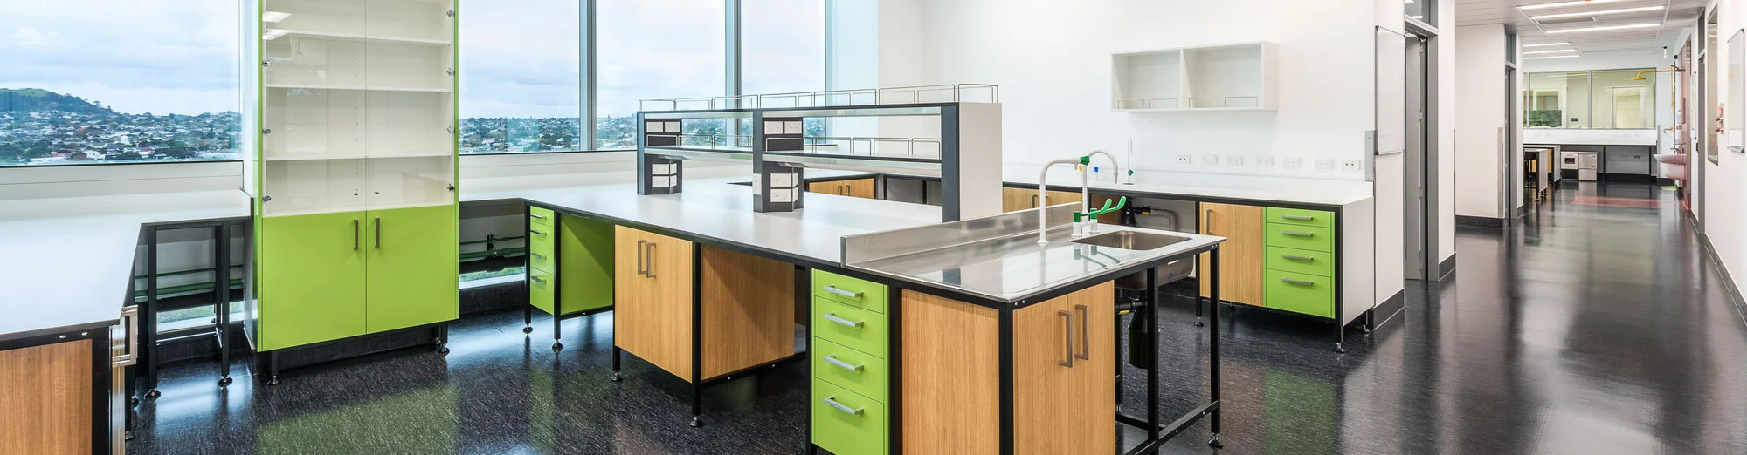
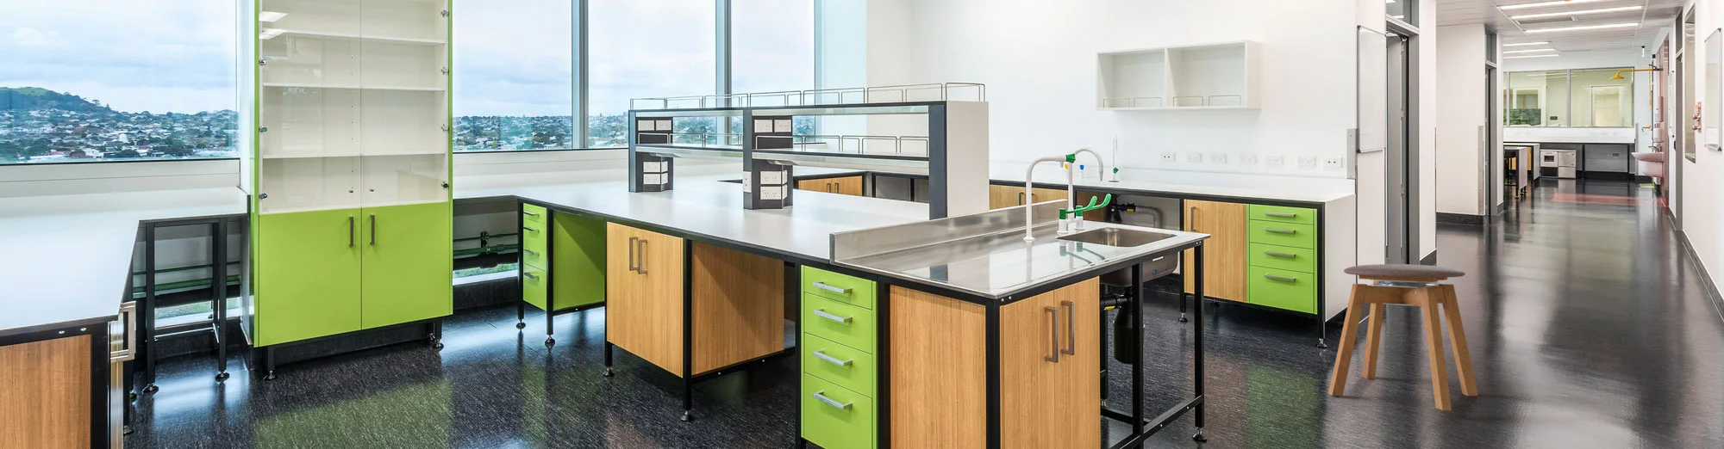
+ stool [1327,263,1479,412]
